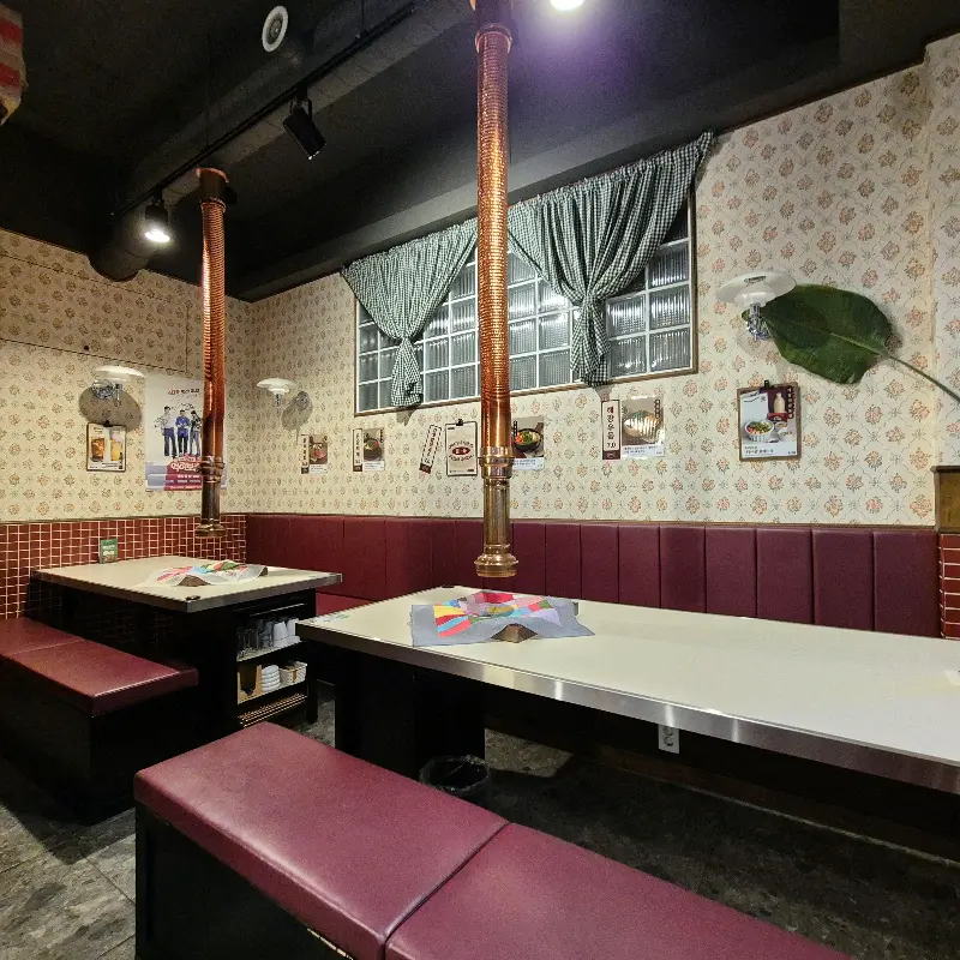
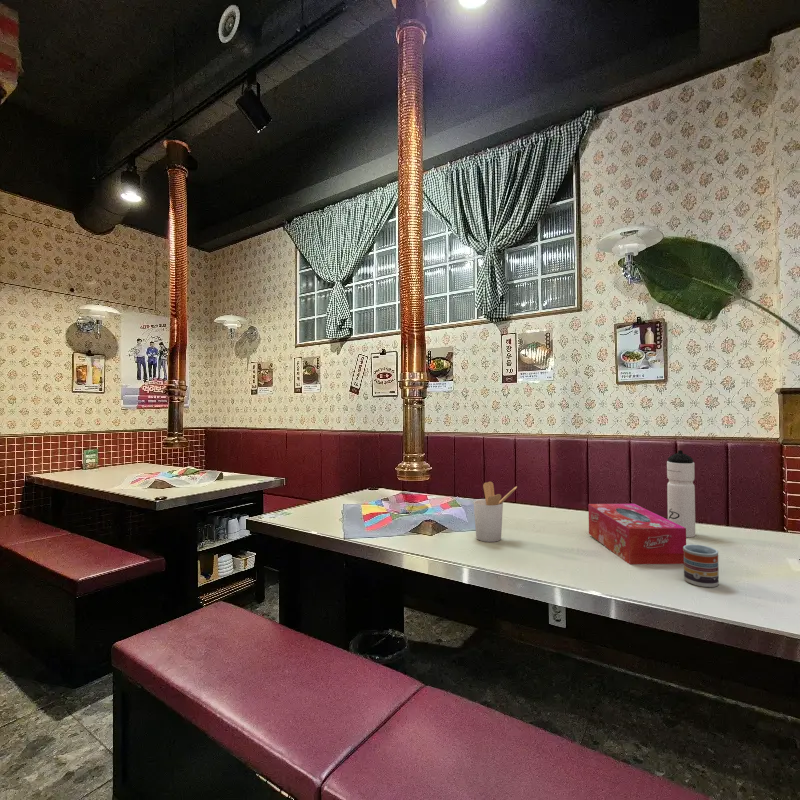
+ tissue box [587,503,687,565]
+ cup [683,544,720,588]
+ utensil holder [473,481,518,543]
+ water bottle [666,449,696,538]
